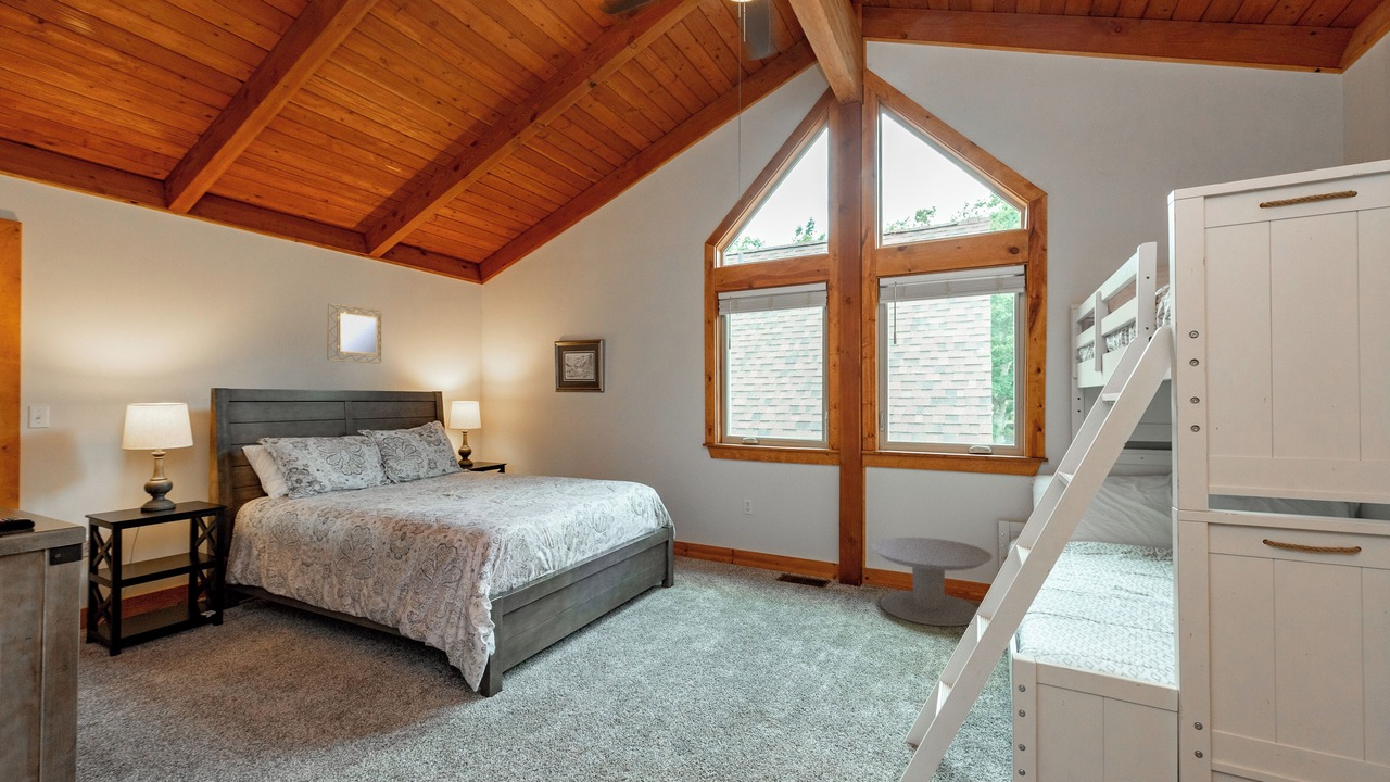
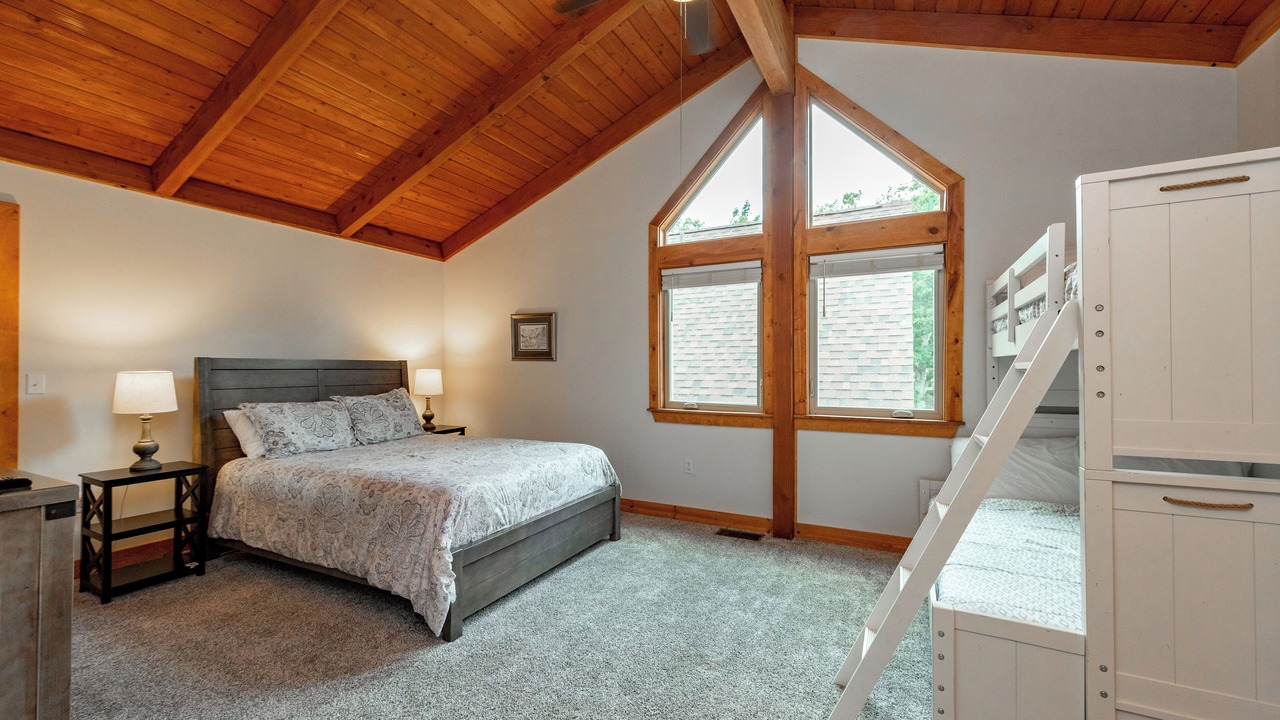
- side table [870,537,994,628]
- home mirror [327,302,383,364]
